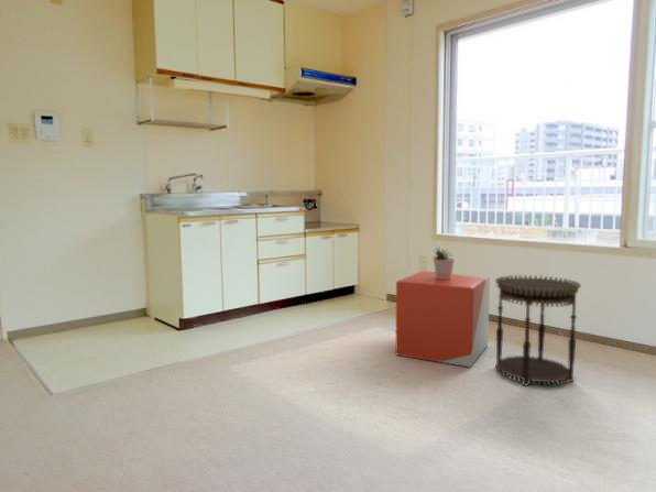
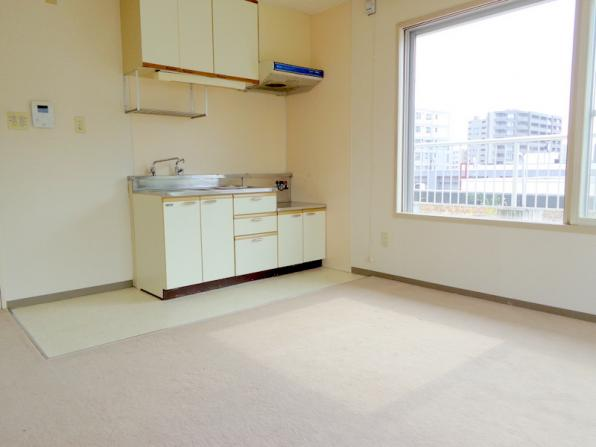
- potted plant [430,245,456,278]
- side table [494,274,582,387]
- stool [395,270,491,369]
